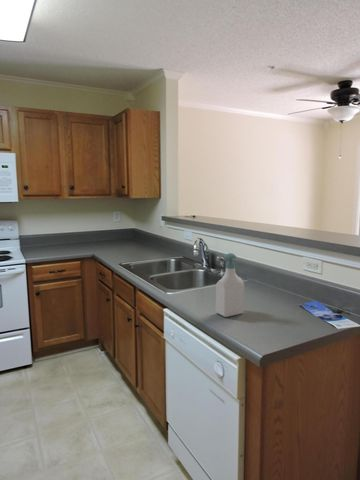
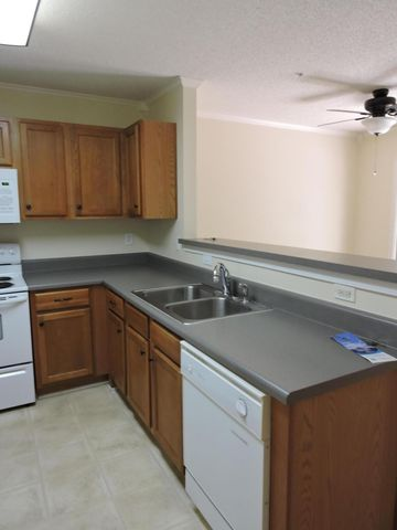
- soap bottle [215,252,245,318]
